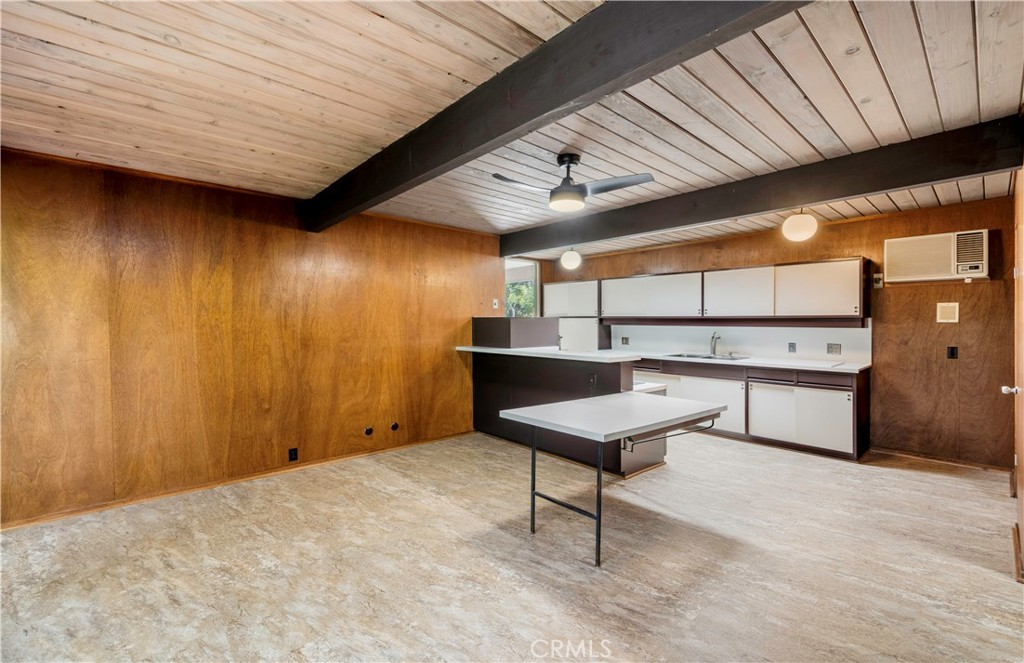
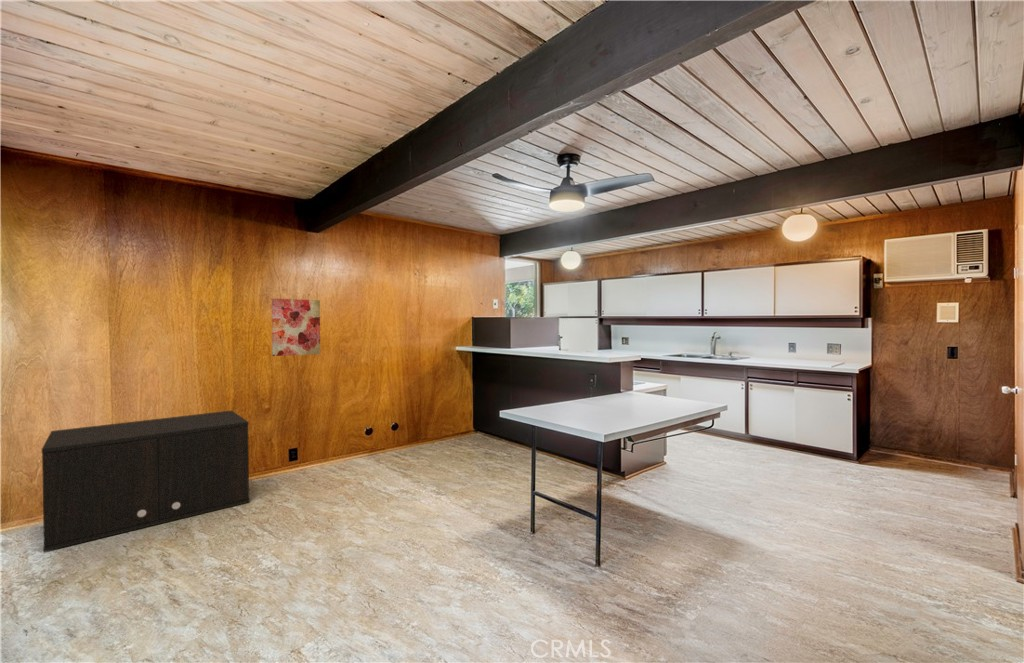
+ storage cabinet [41,409,250,553]
+ wall art [271,298,321,357]
